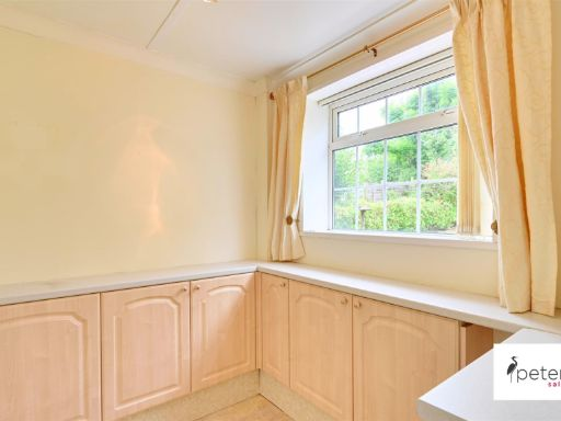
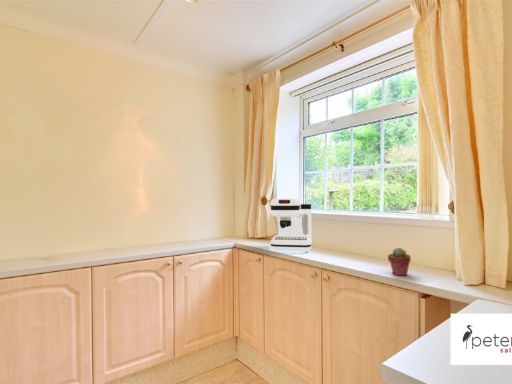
+ potted succulent [387,247,412,277]
+ coffee maker [269,197,313,253]
